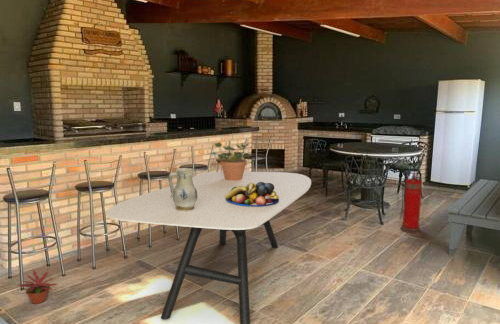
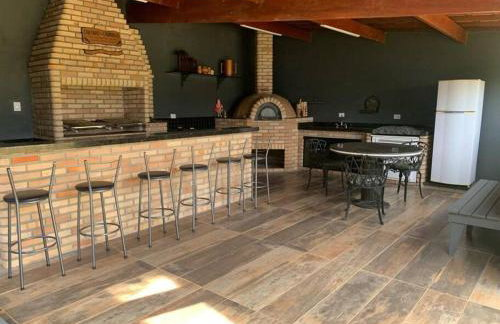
- potted plant [209,141,250,181]
- ceramic pitcher [167,167,198,212]
- potted plant [18,269,58,305]
- fruit bowl [225,182,279,206]
- fire extinguisher [399,168,423,234]
- dining table [105,171,312,324]
